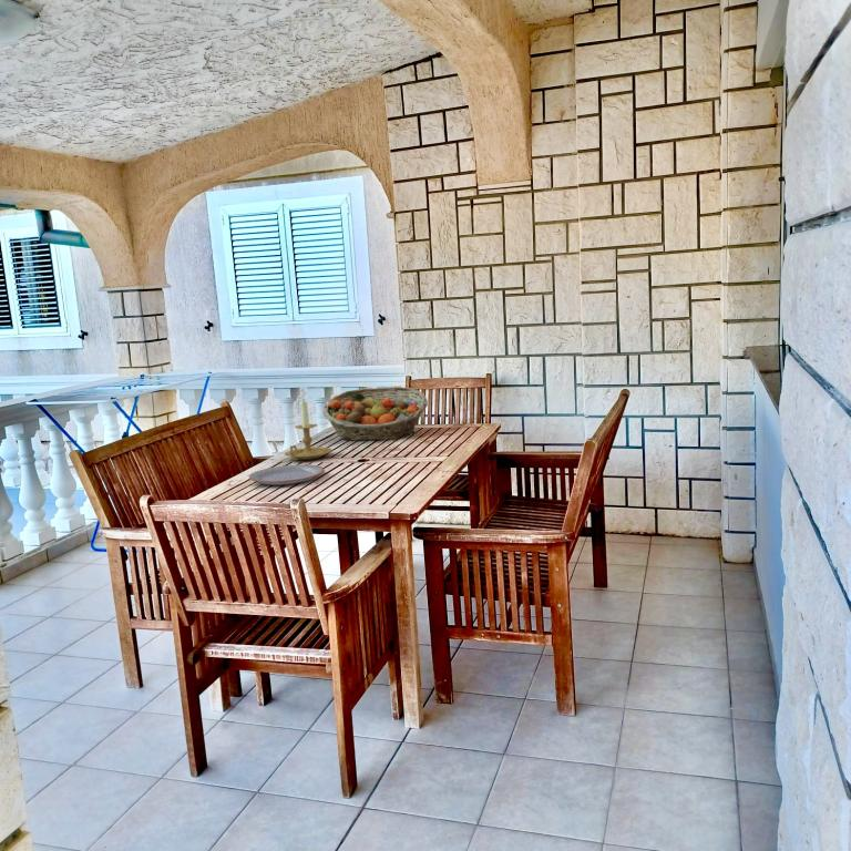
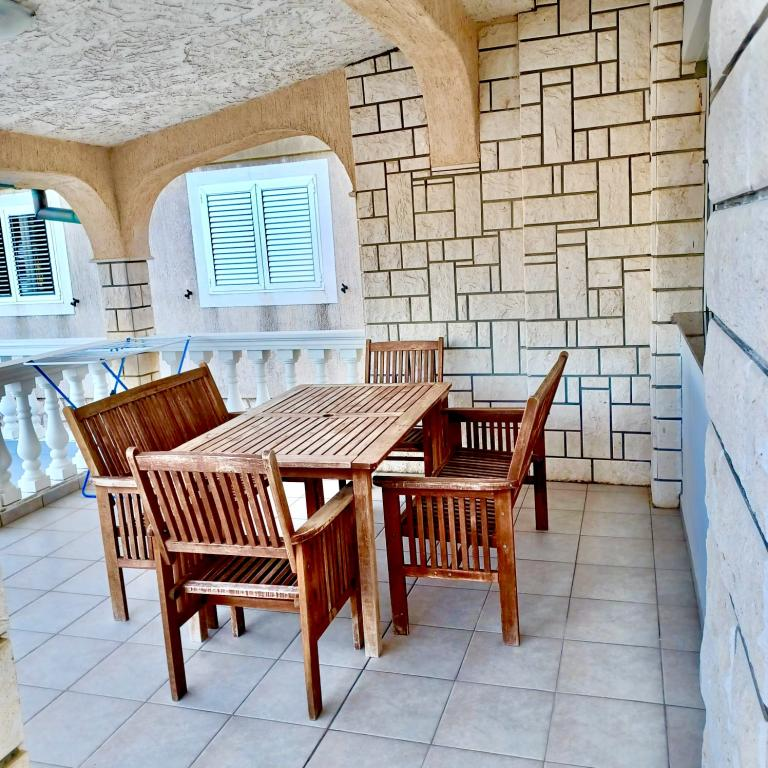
- fruit basket [321,386,429,442]
- plate [248,463,326,486]
- candle holder [284,400,334,461]
